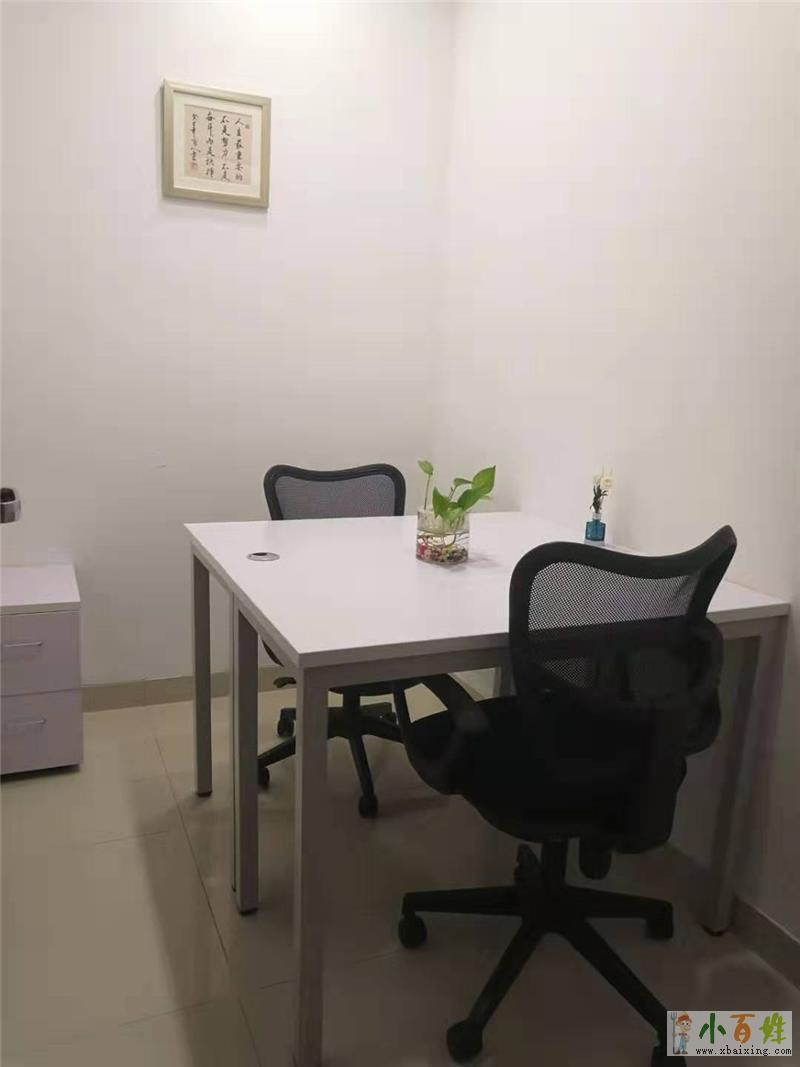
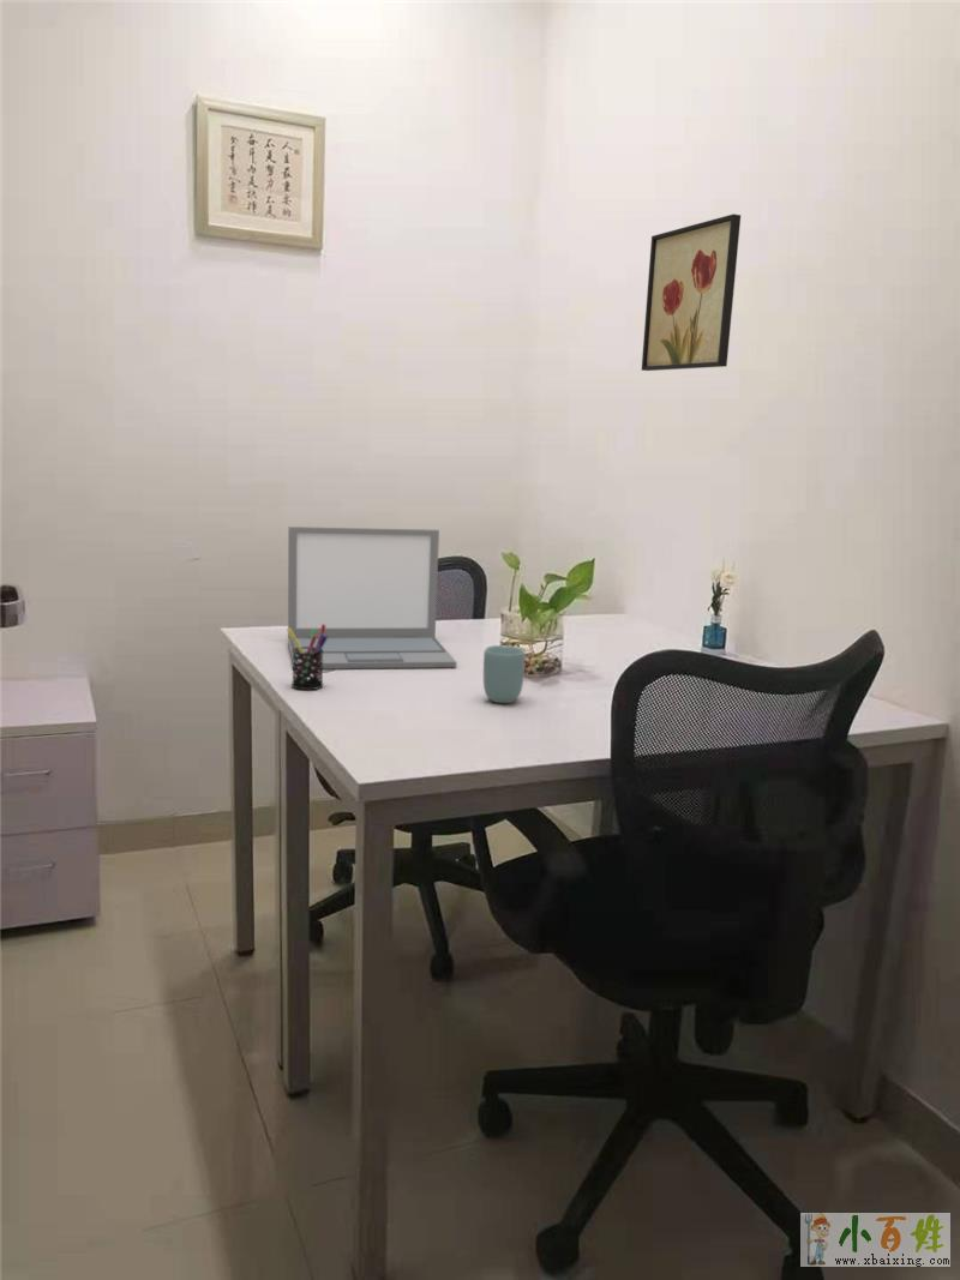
+ laptop [287,525,457,671]
+ pen holder [286,624,328,691]
+ wall art [641,212,742,372]
+ cup [482,644,527,704]
